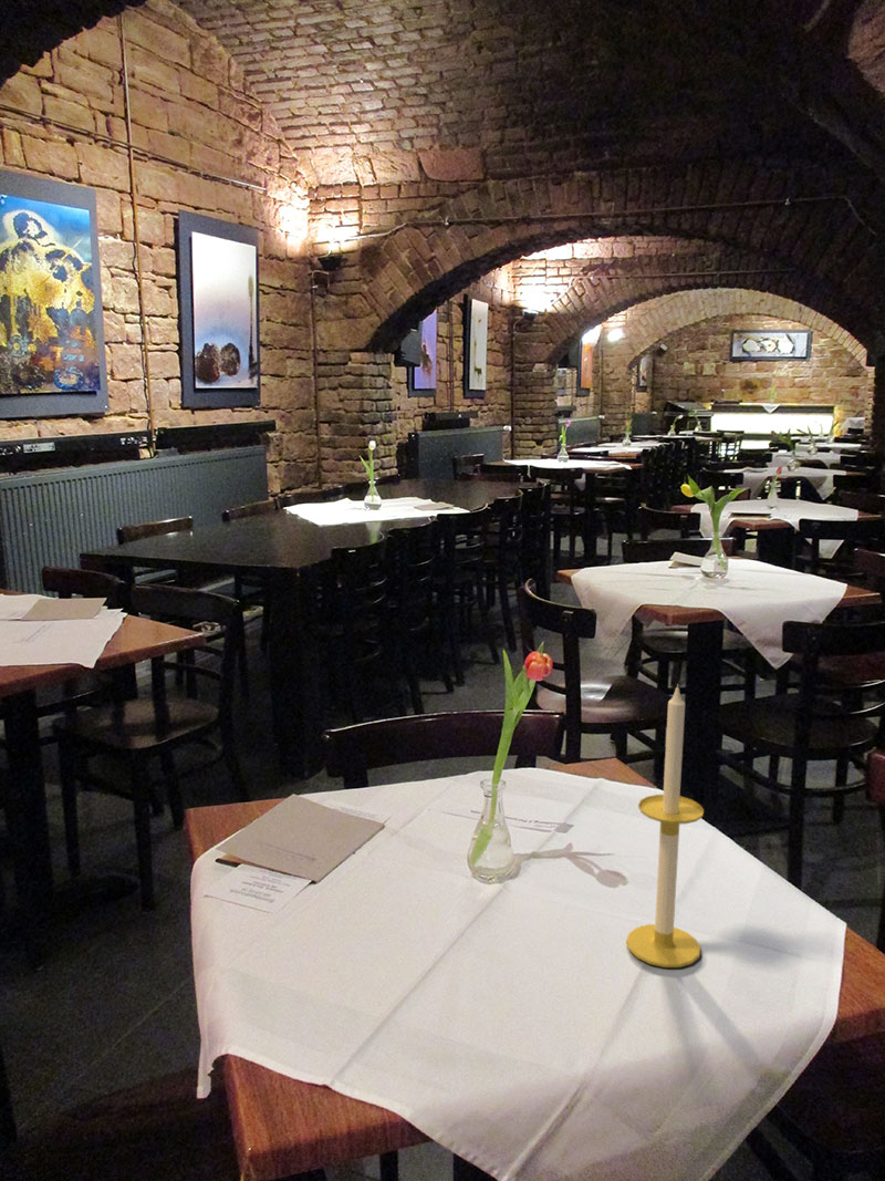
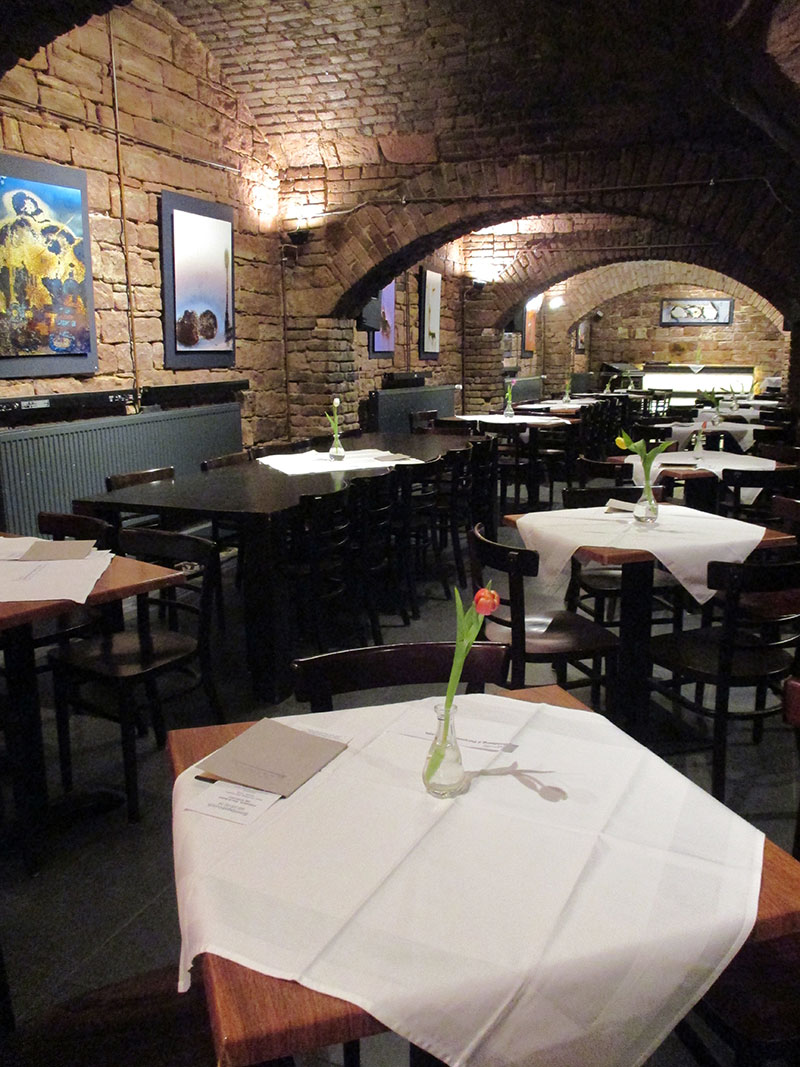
- candle [625,683,705,968]
